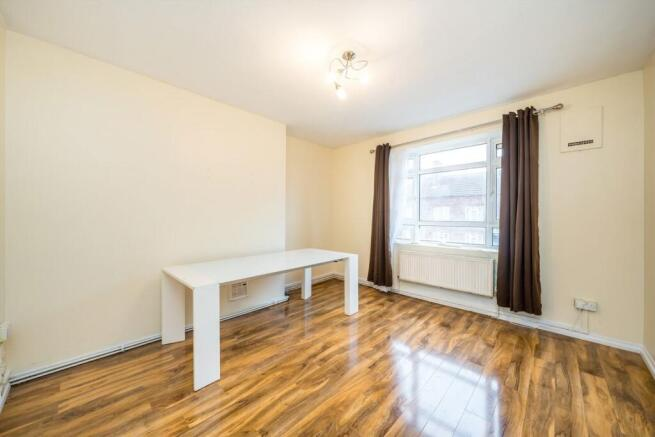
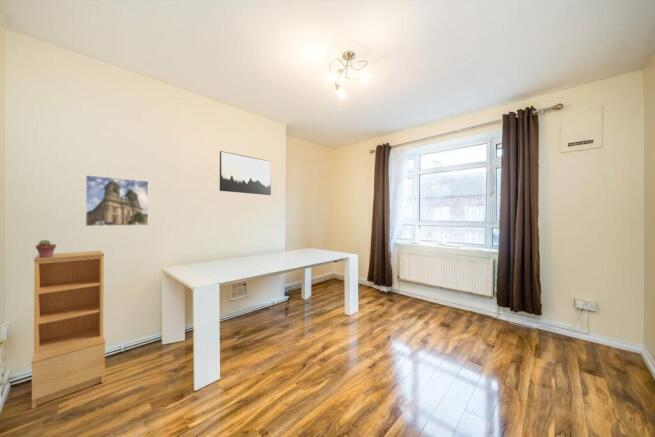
+ potted succulent [35,239,57,258]
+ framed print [84,174,150,227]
+ bookshelf [30,250,107,409]
+ wall art [219,150,272,196]
